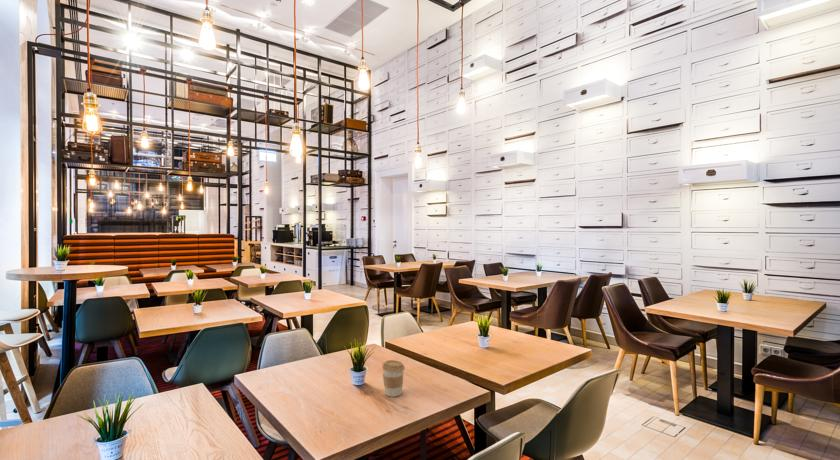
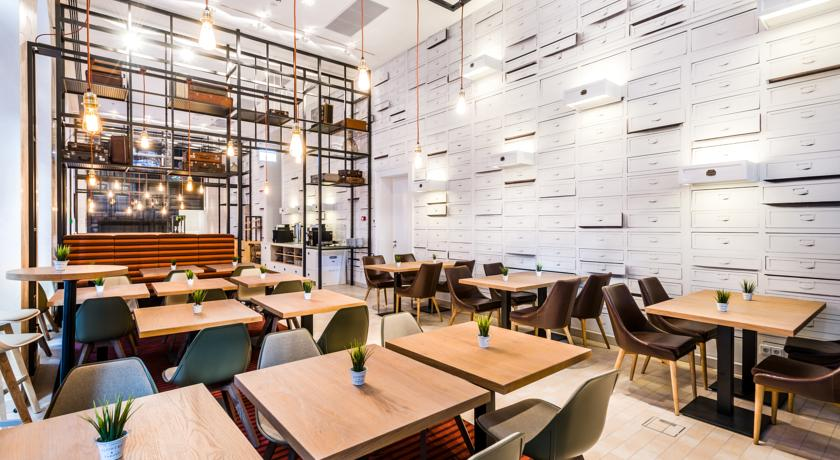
- coffee cup [381,359,406,398]
